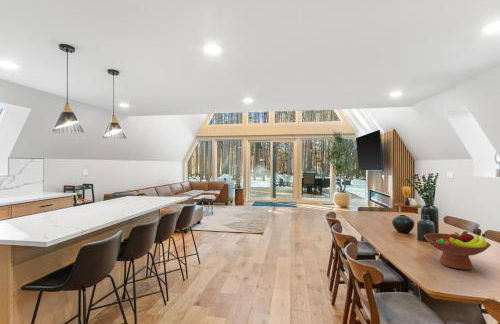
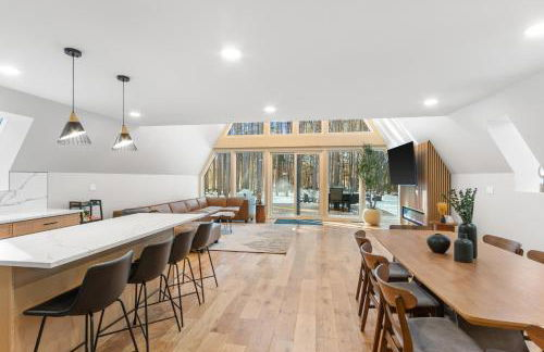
- fruit bowl [423,230,492,271]
